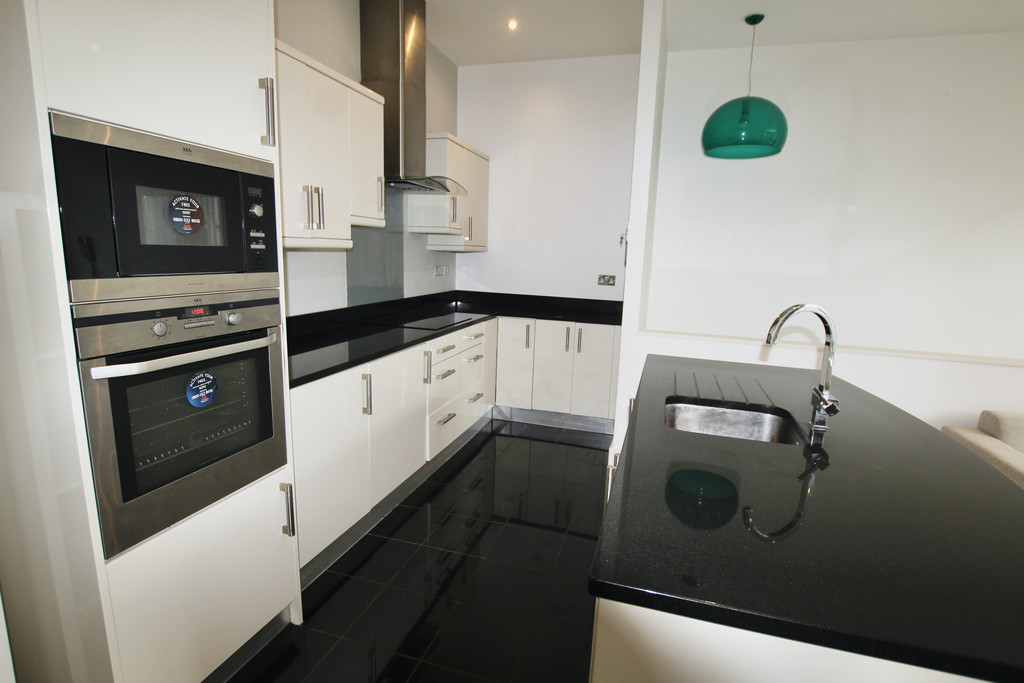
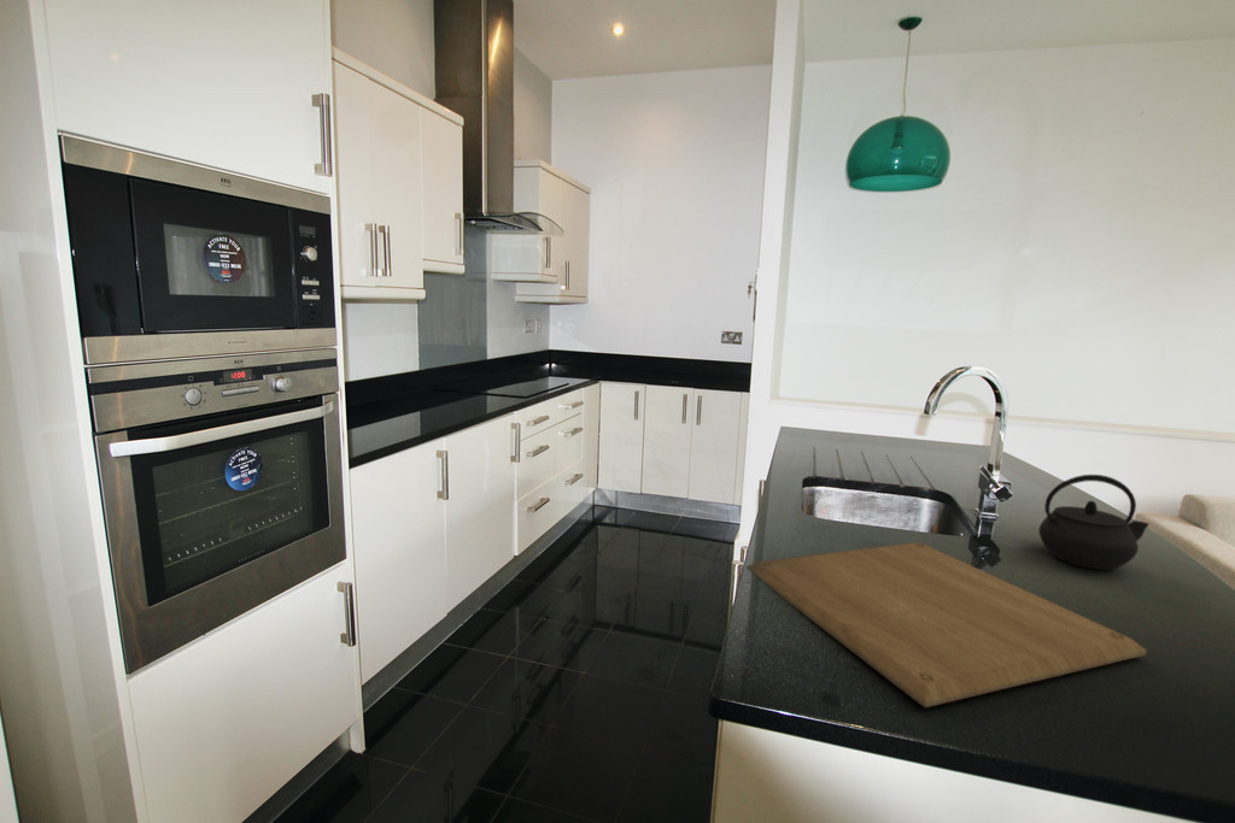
+ chopping board [745,541,1148,709]
+ kettle [1037,474,1151,571]
